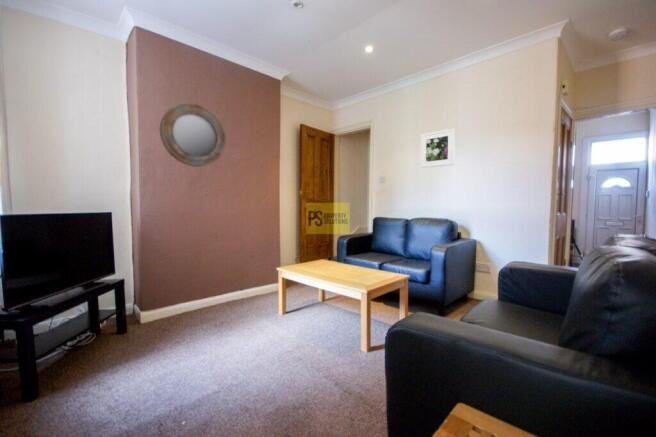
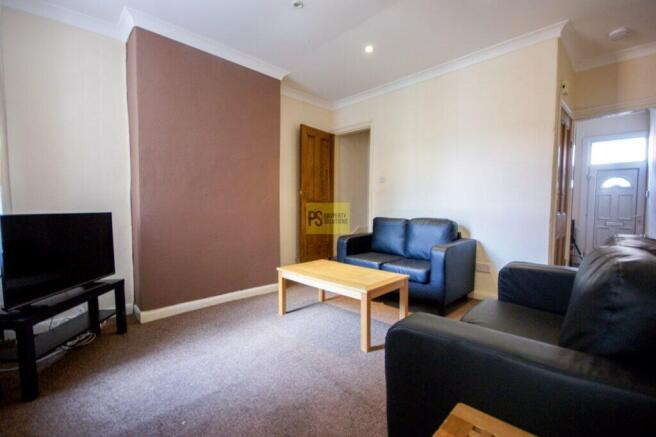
- home mirror [159,102,227,168]
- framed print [420,128,456,169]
